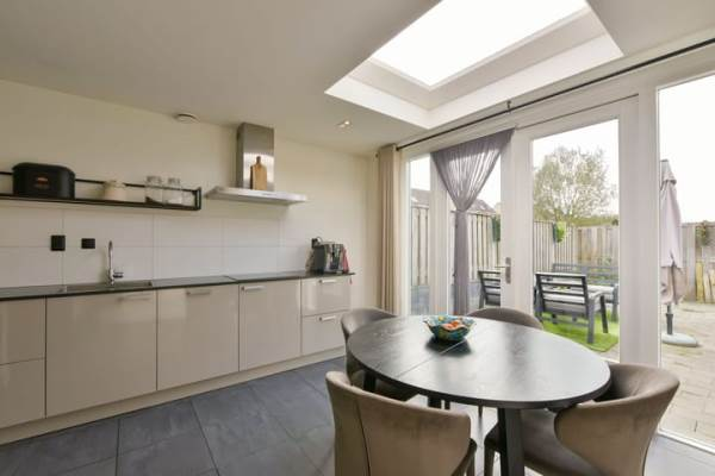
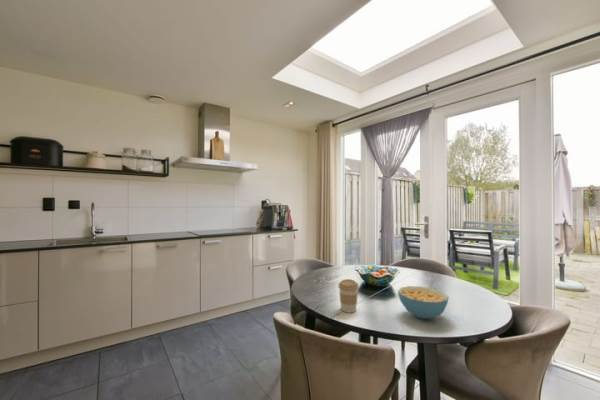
+ cereal bowl [397,285,449,320]
+ coffee cup [337,278,360,314]
